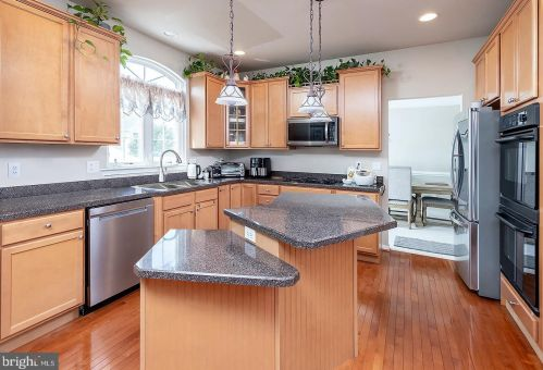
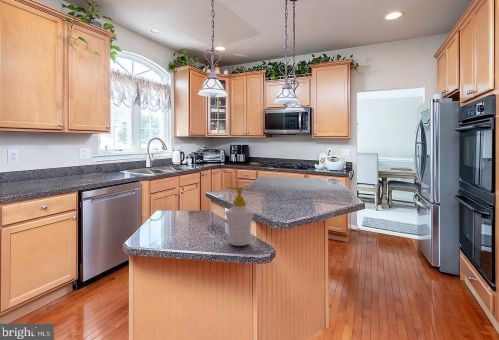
+ soap bottle [224,186,255,247]
